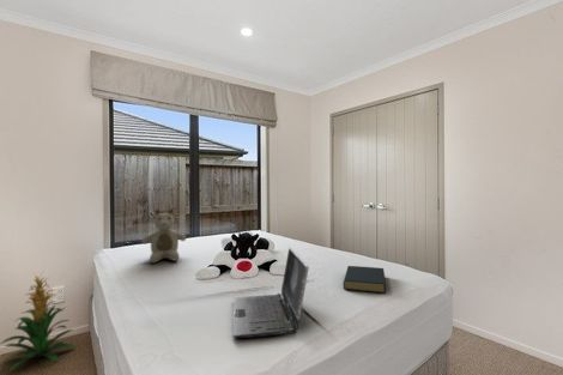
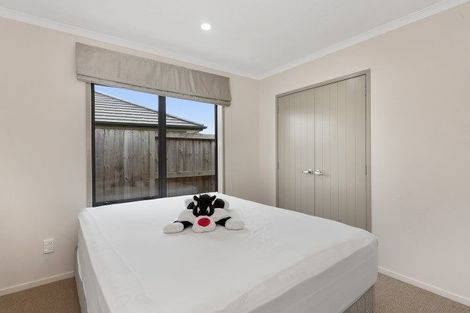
- indoor plant [0,271,77,373]
- laptop computer [232,246,310,339]
- teddy bear [141,207,187,264]
- hardback book [343,265,387,295]
